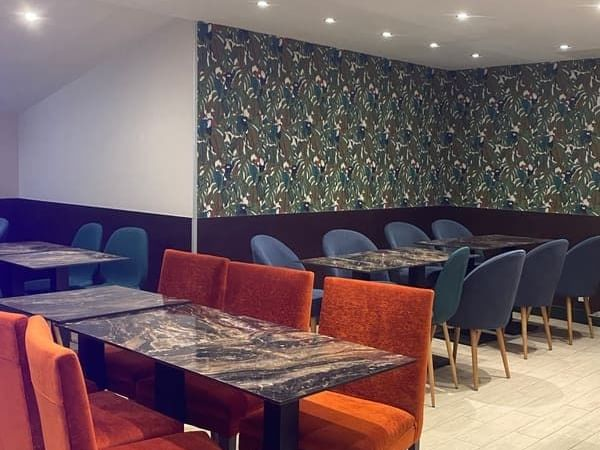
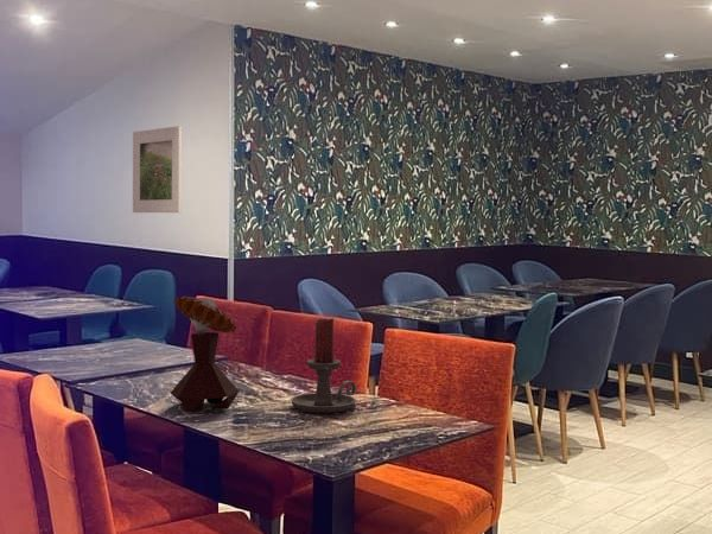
+ candle holder [290,317,357,414]
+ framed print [132,125,183,214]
+ mushroom [170,295,240,413]
